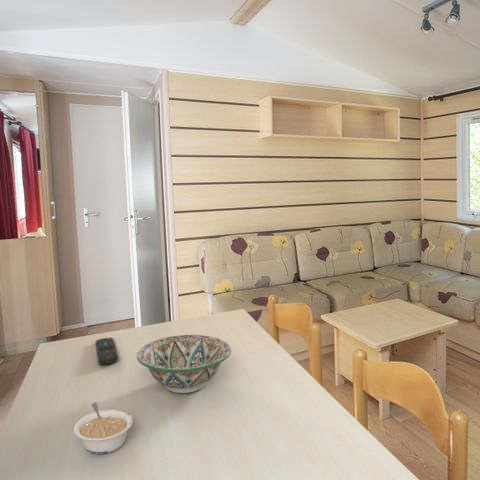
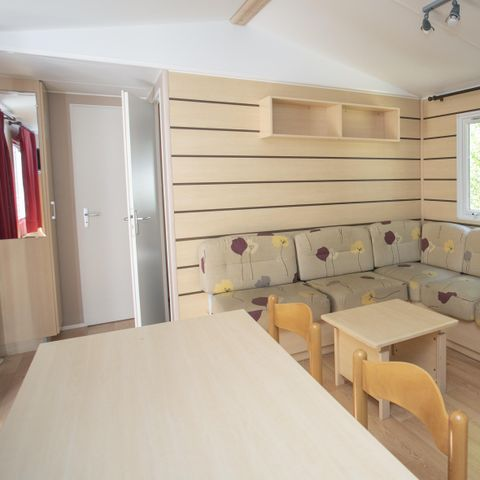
- decorative bowl [136,334,232,394]
- remote control [95,337,119,366]
- legume [73,401,134,455]
